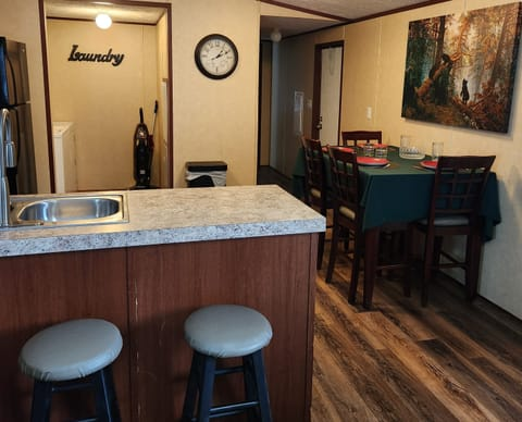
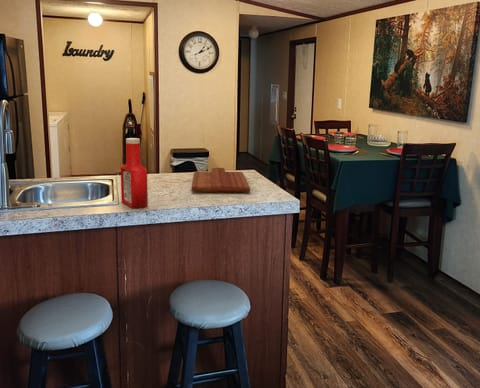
+ soap bottle [120,137,149,209]
+ cutting board [190,167,251,193]
